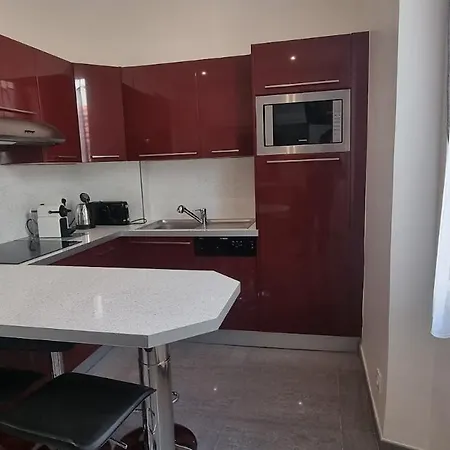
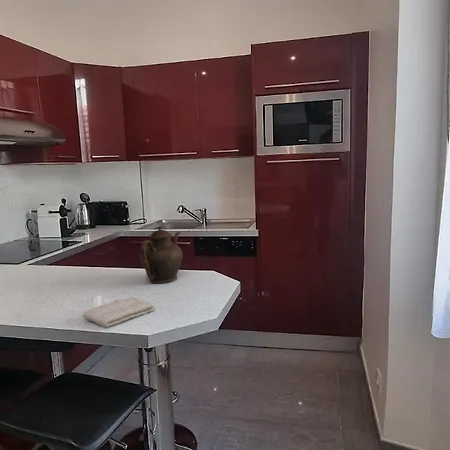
+ teapot [139,225,184,284]
+ washcloth [82,296,155,328]
